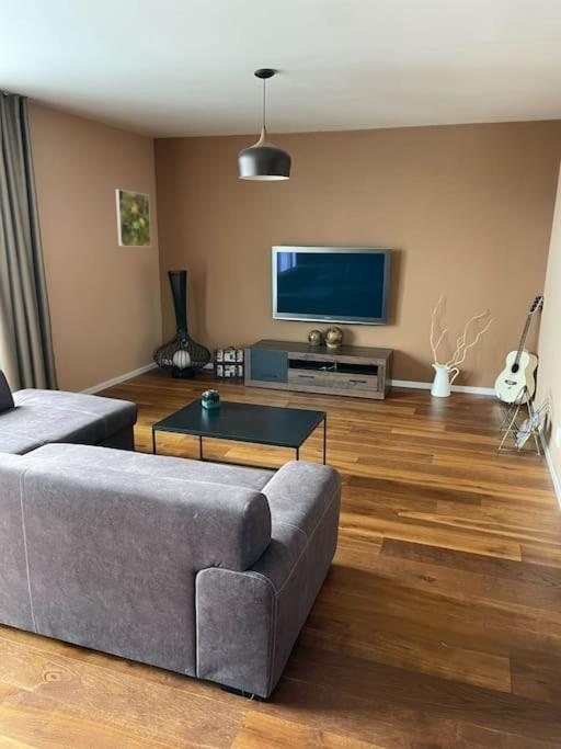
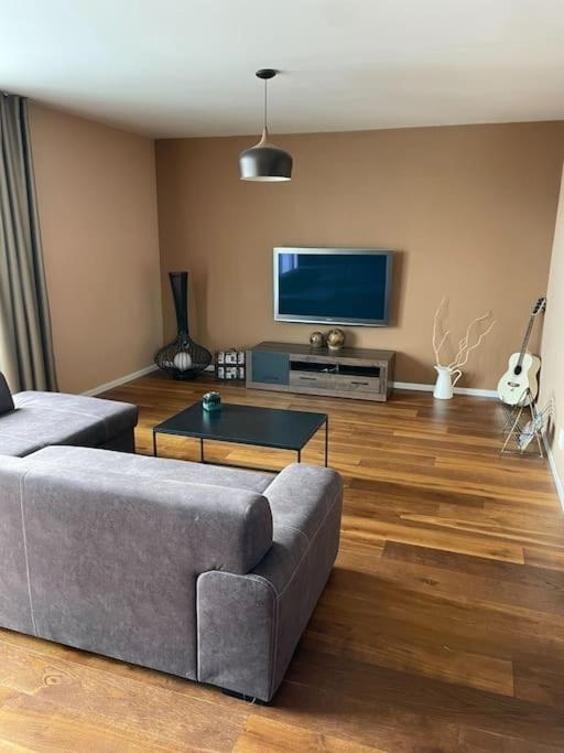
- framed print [115,189,152,248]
